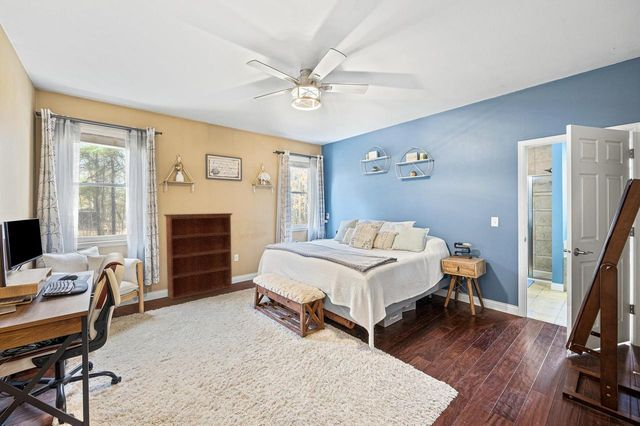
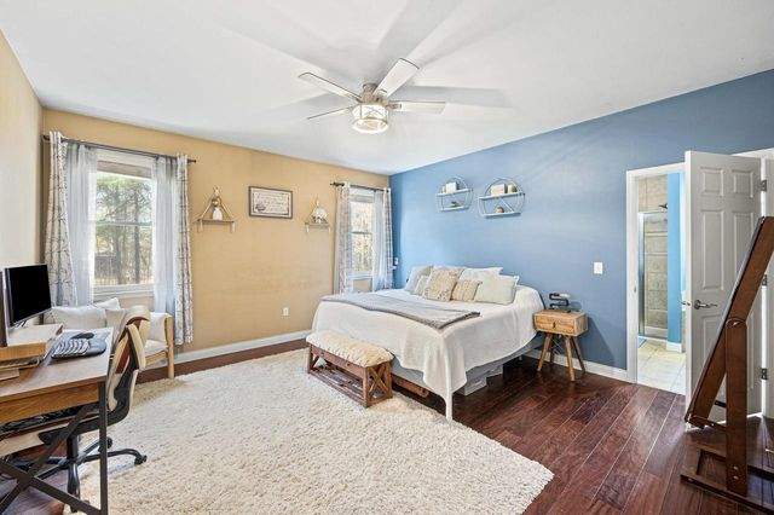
- bookcase [163,212,234,301]
